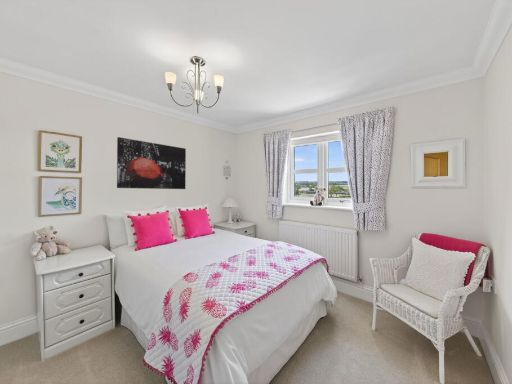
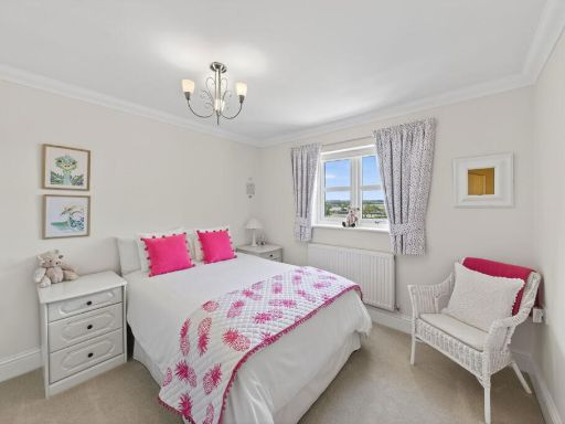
- wall art [116,136,187,190]
